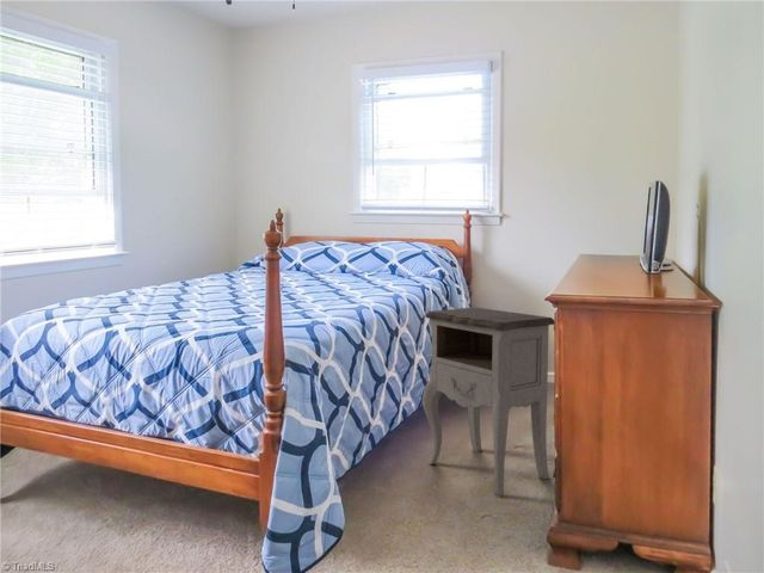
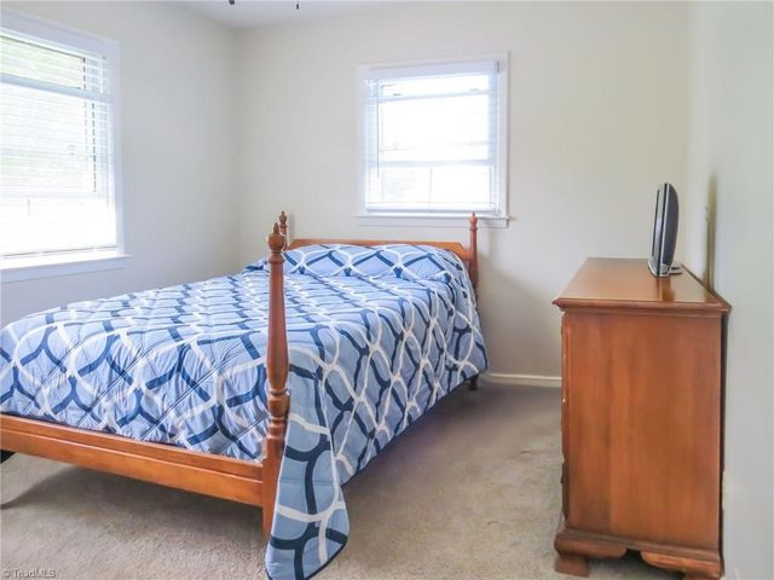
- nightstand [421,306,556,497]
